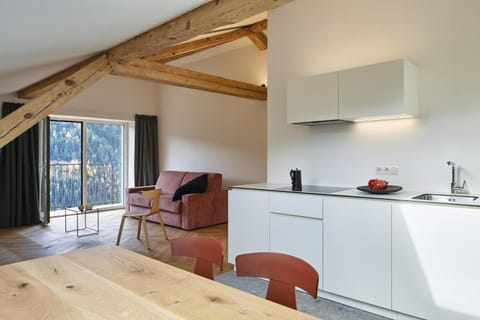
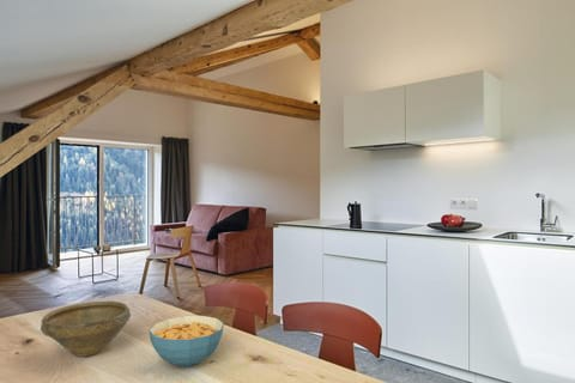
+ bowl [40,300,132,358]
+ cereal bowl [149,315,225,367]
